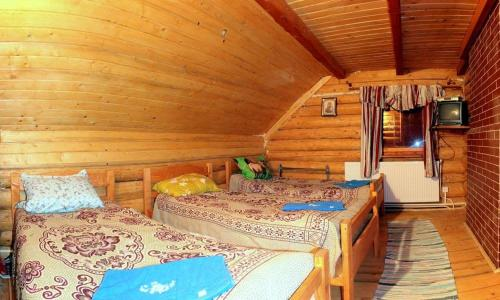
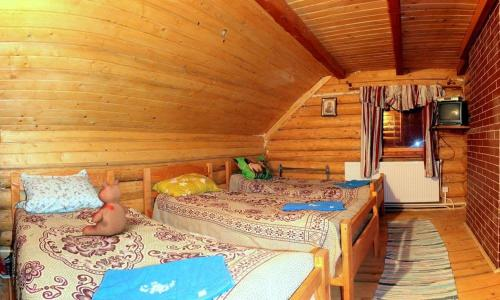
+ teddy bear [81,178,130,237]
